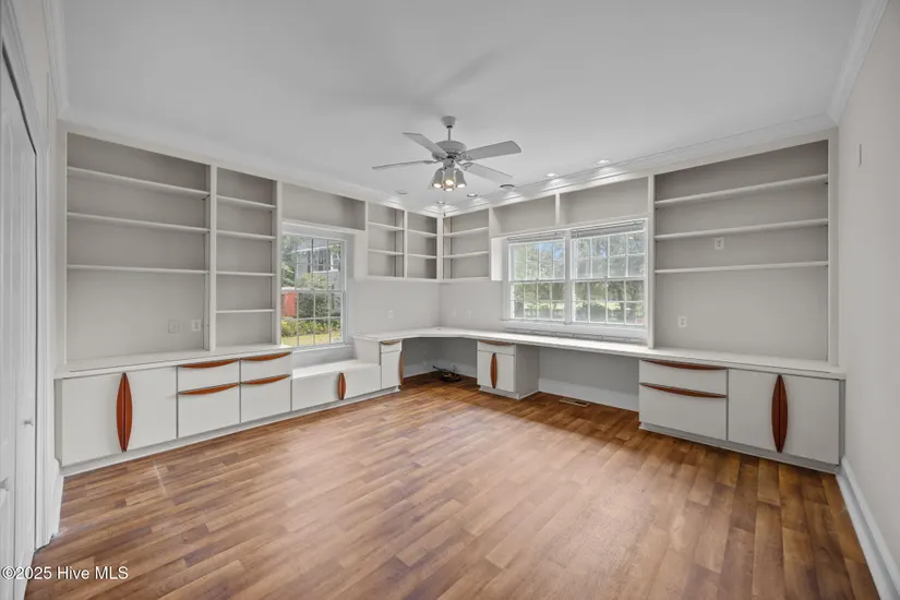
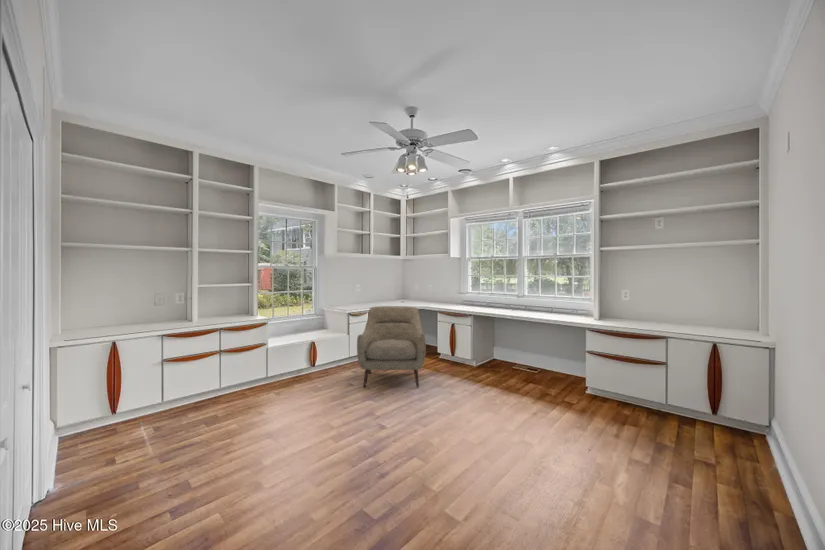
+ chair [356,305,427,389]
